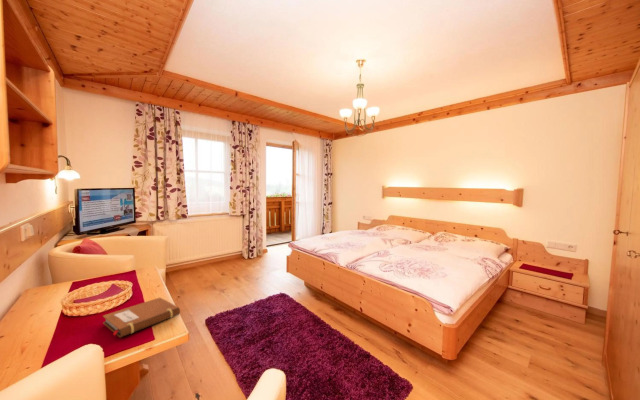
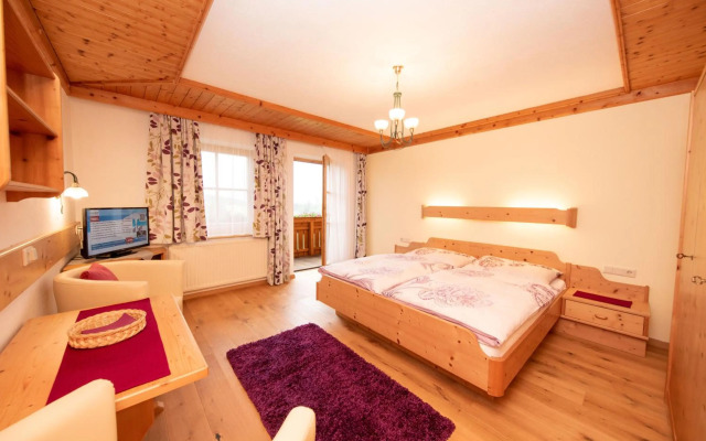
- notebook [102,297,181,338]
